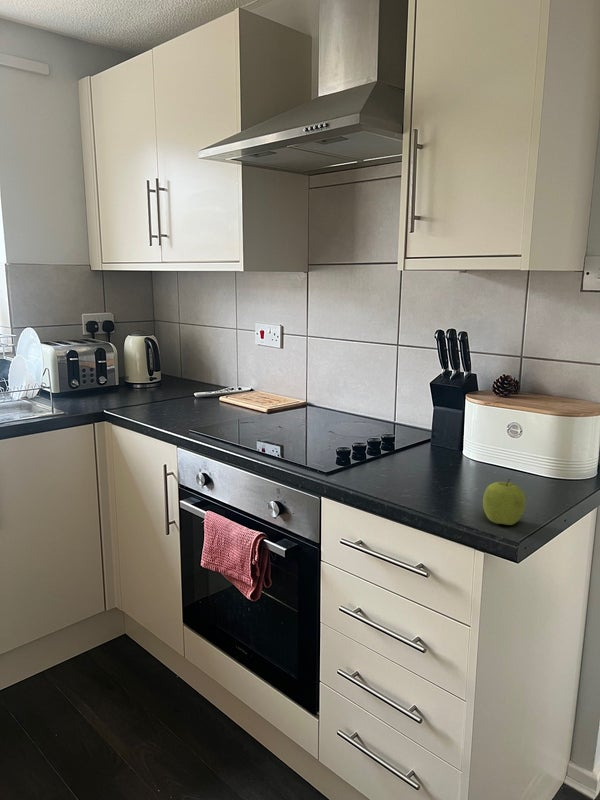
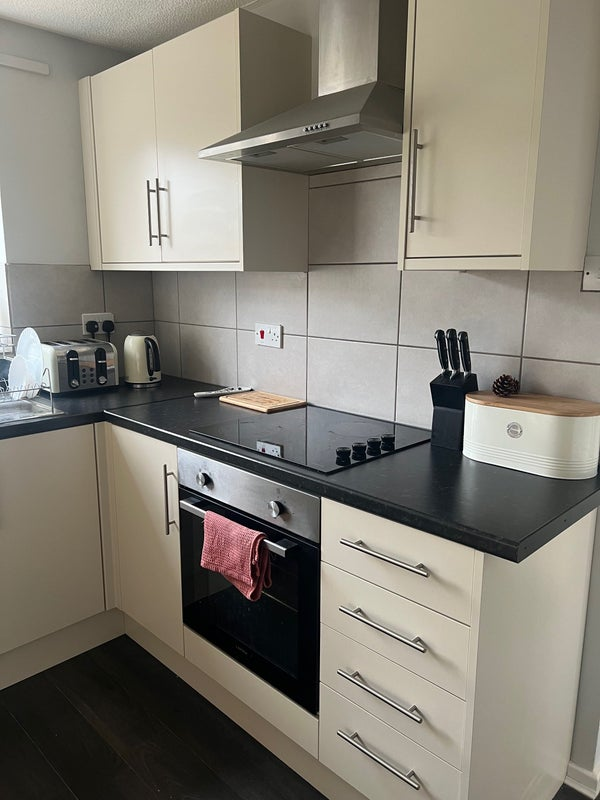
- fruit [482,478,527,526]
